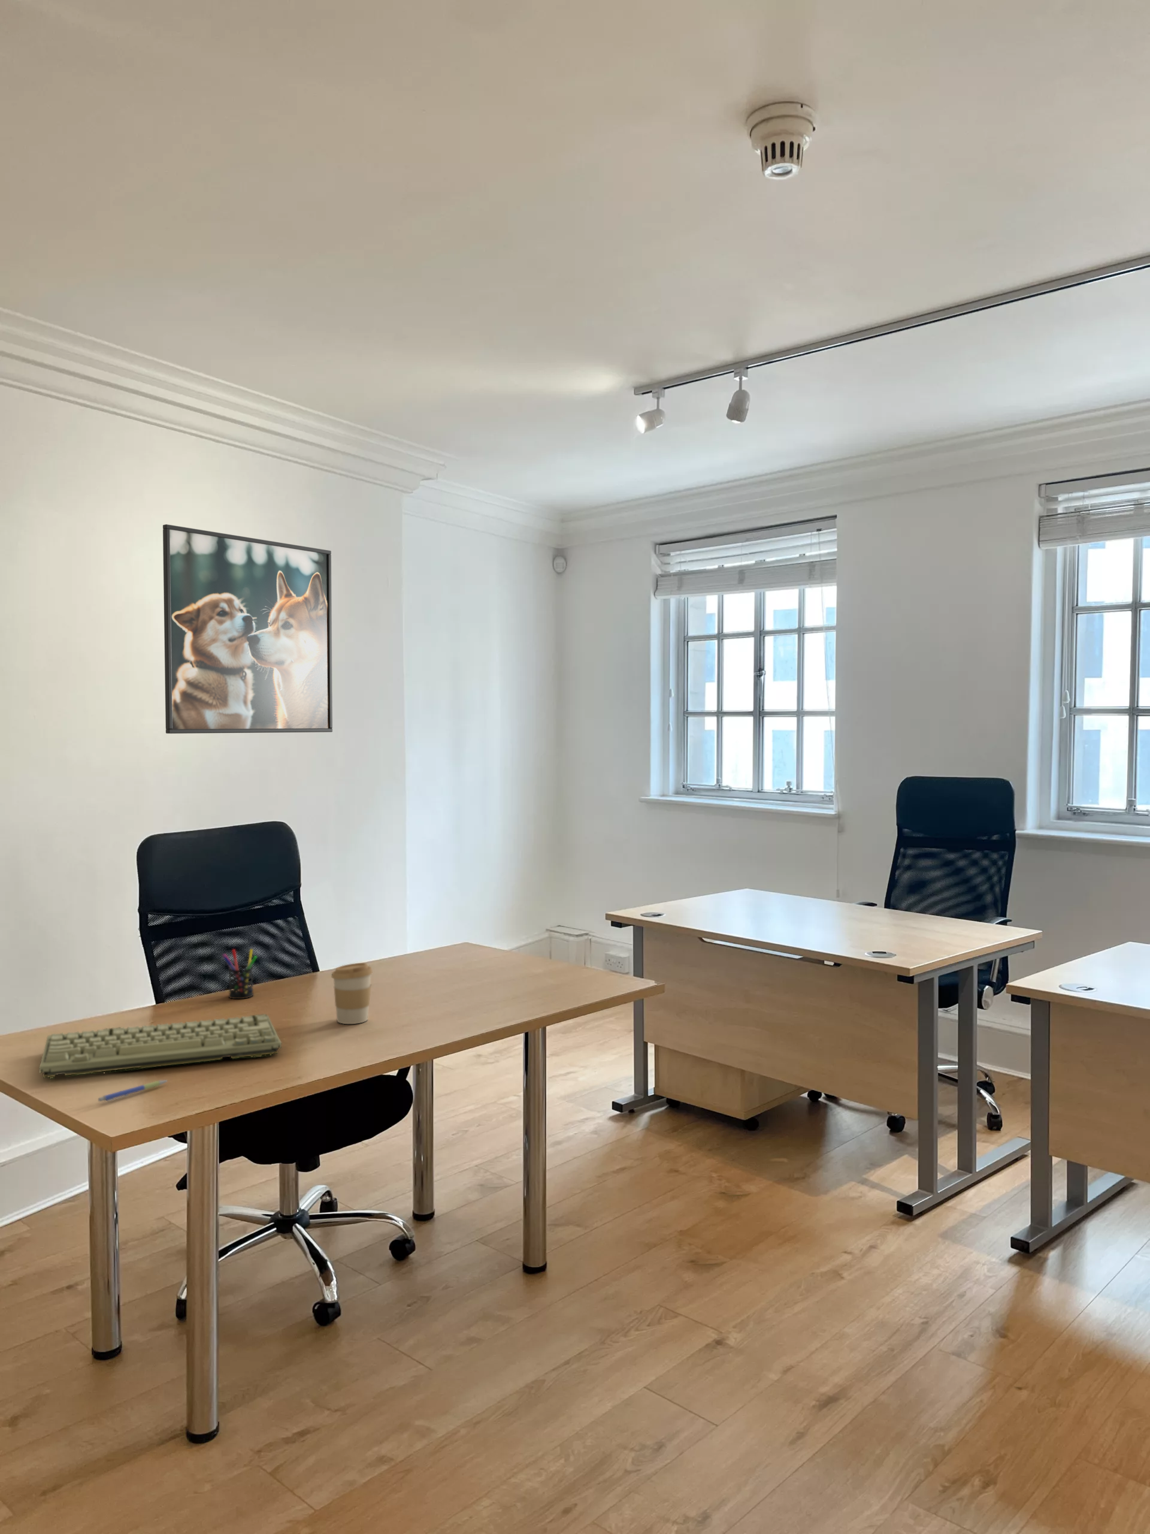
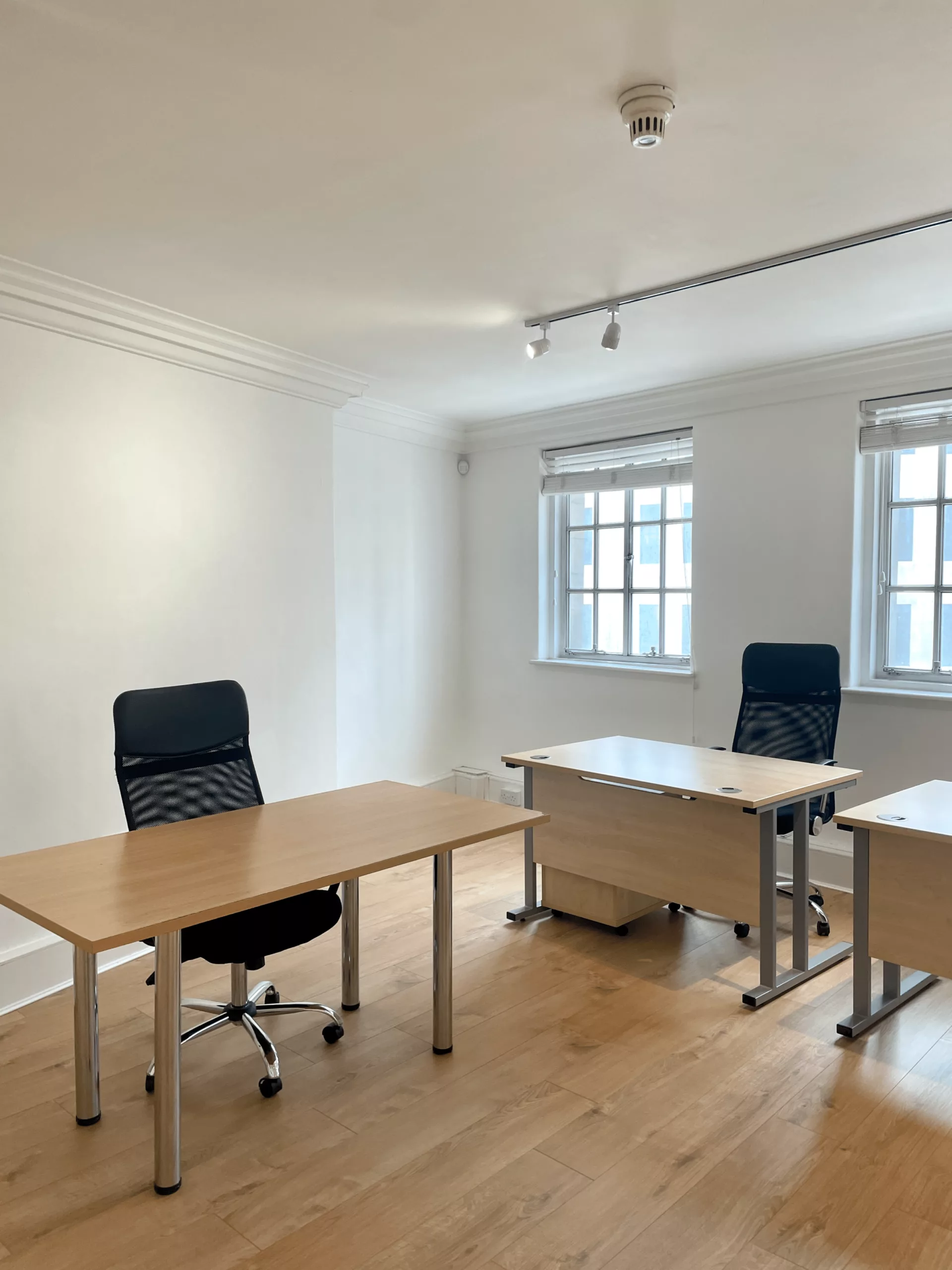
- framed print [162,524,333,734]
- pen [98,1079,168,1103]
- pen holder [221,948,257,999]
- coffee cup [331,963,373,1024]
- keyboard [39,1013,283,1079]
